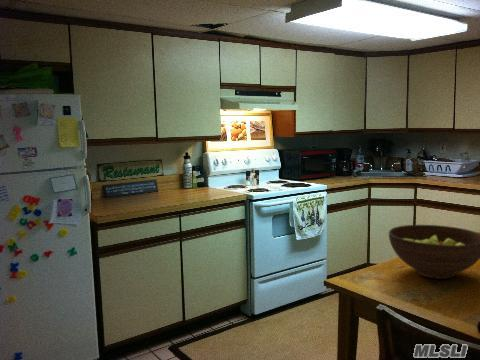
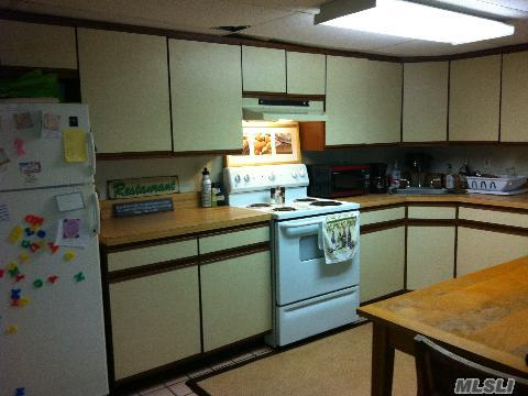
- fruit bowl [388,224,480,280]
